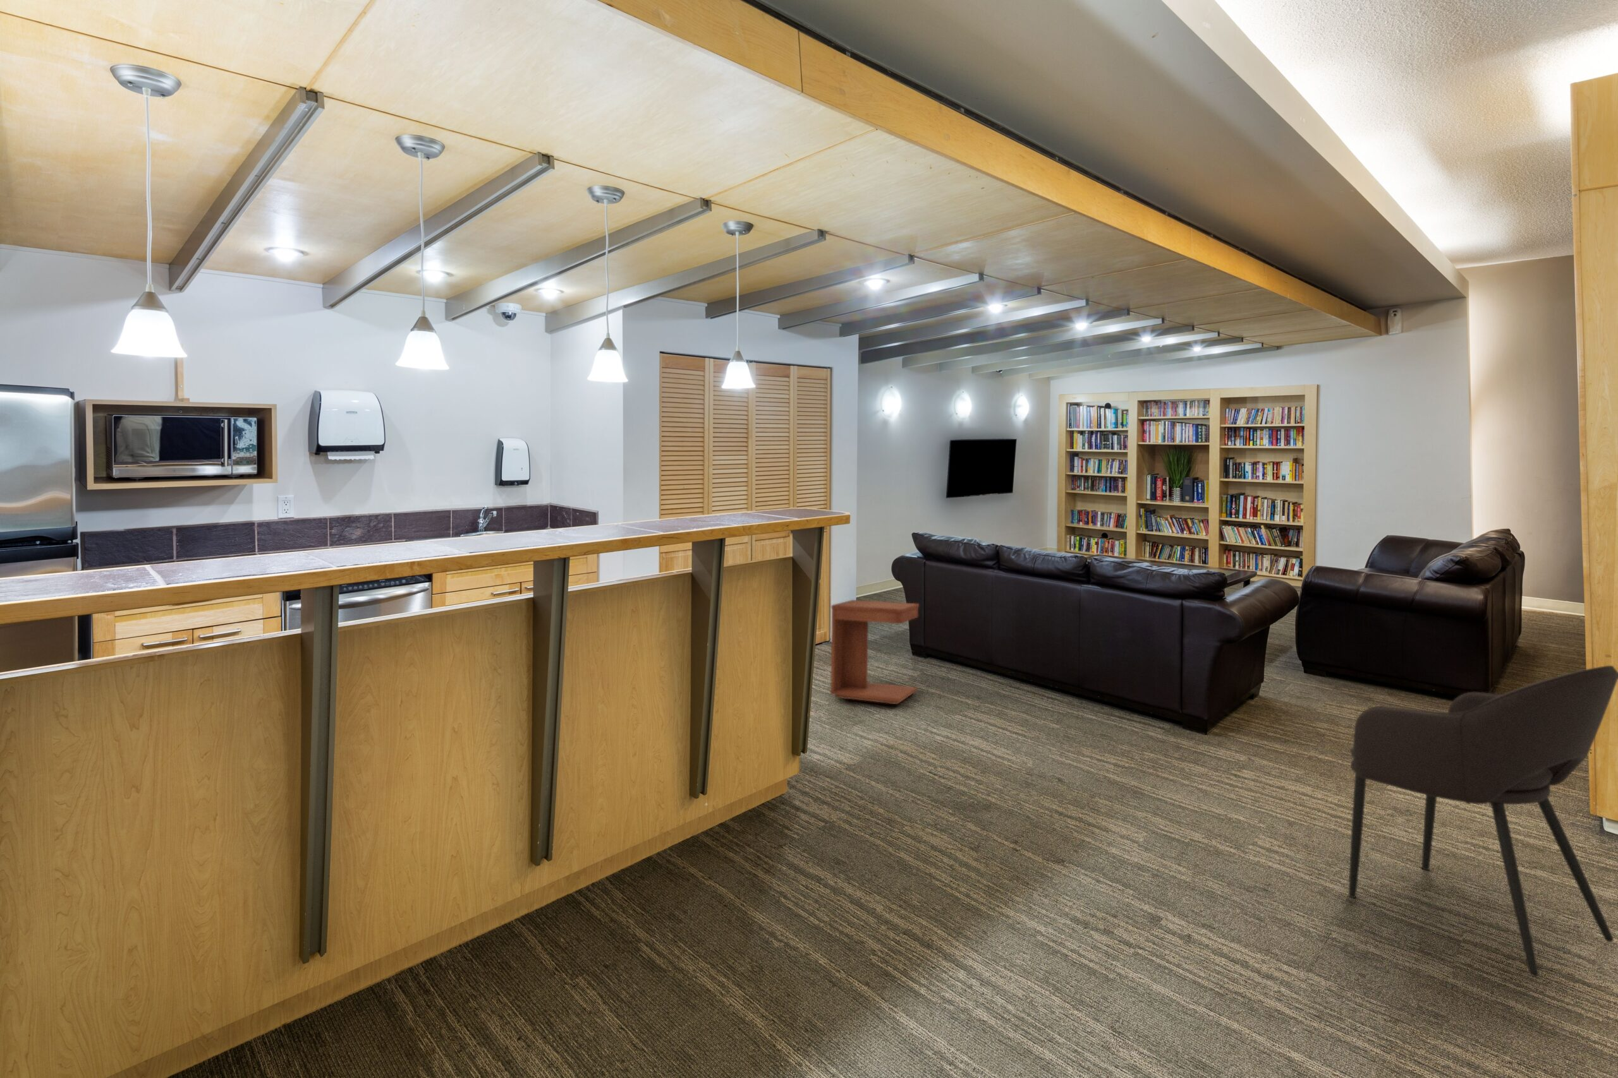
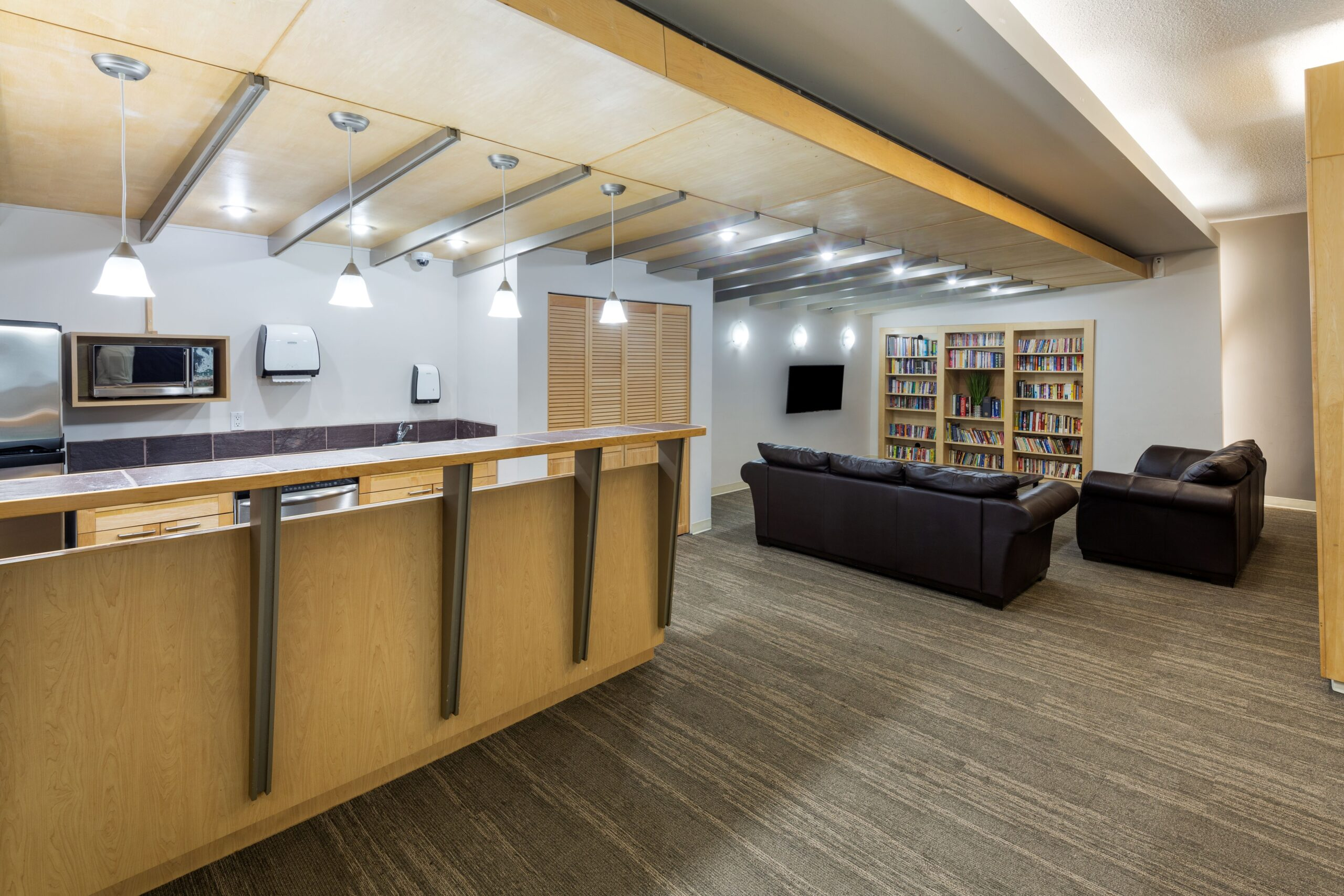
- side table [829,599,920,705]
- armchair [1348,665,1618,977]
